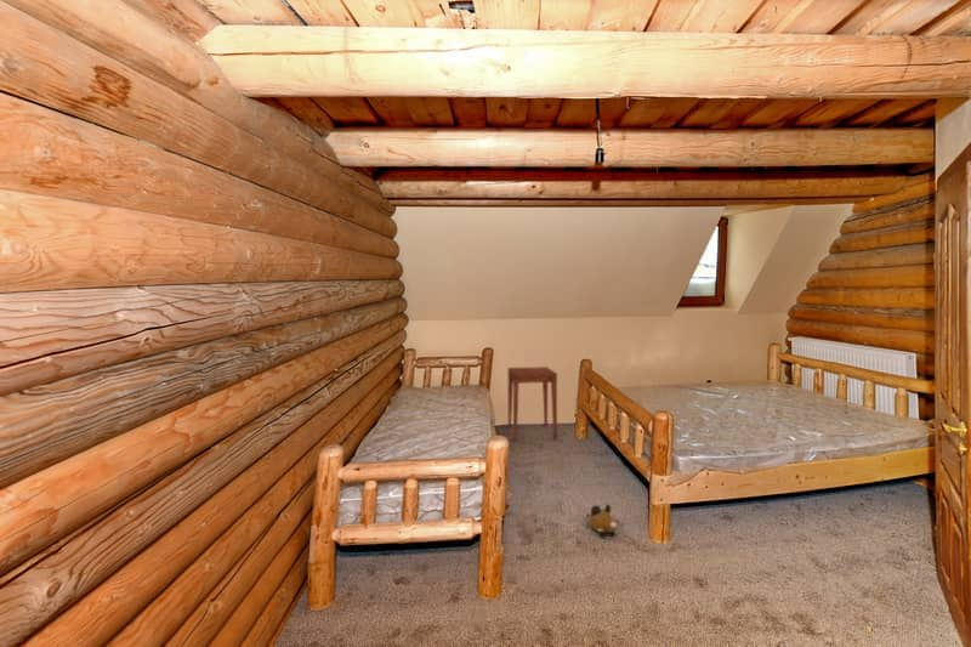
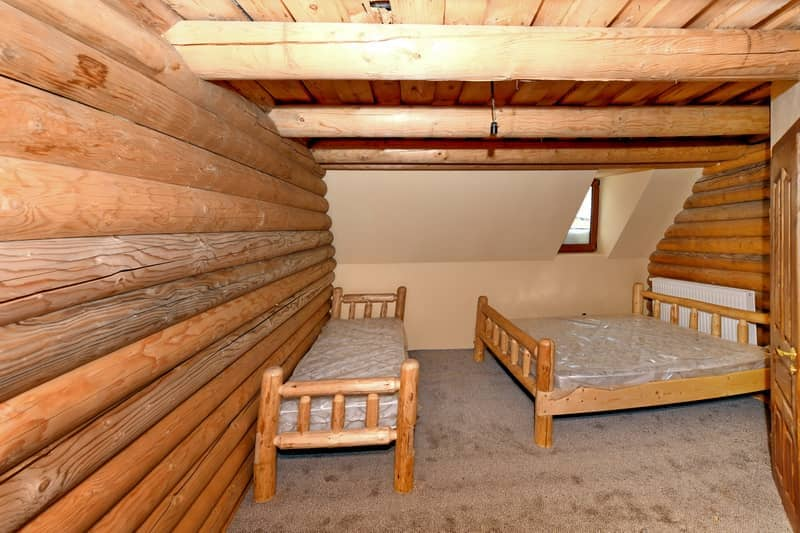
- side table [506,365,558,442]
- plush toy [585,504,618,538]
